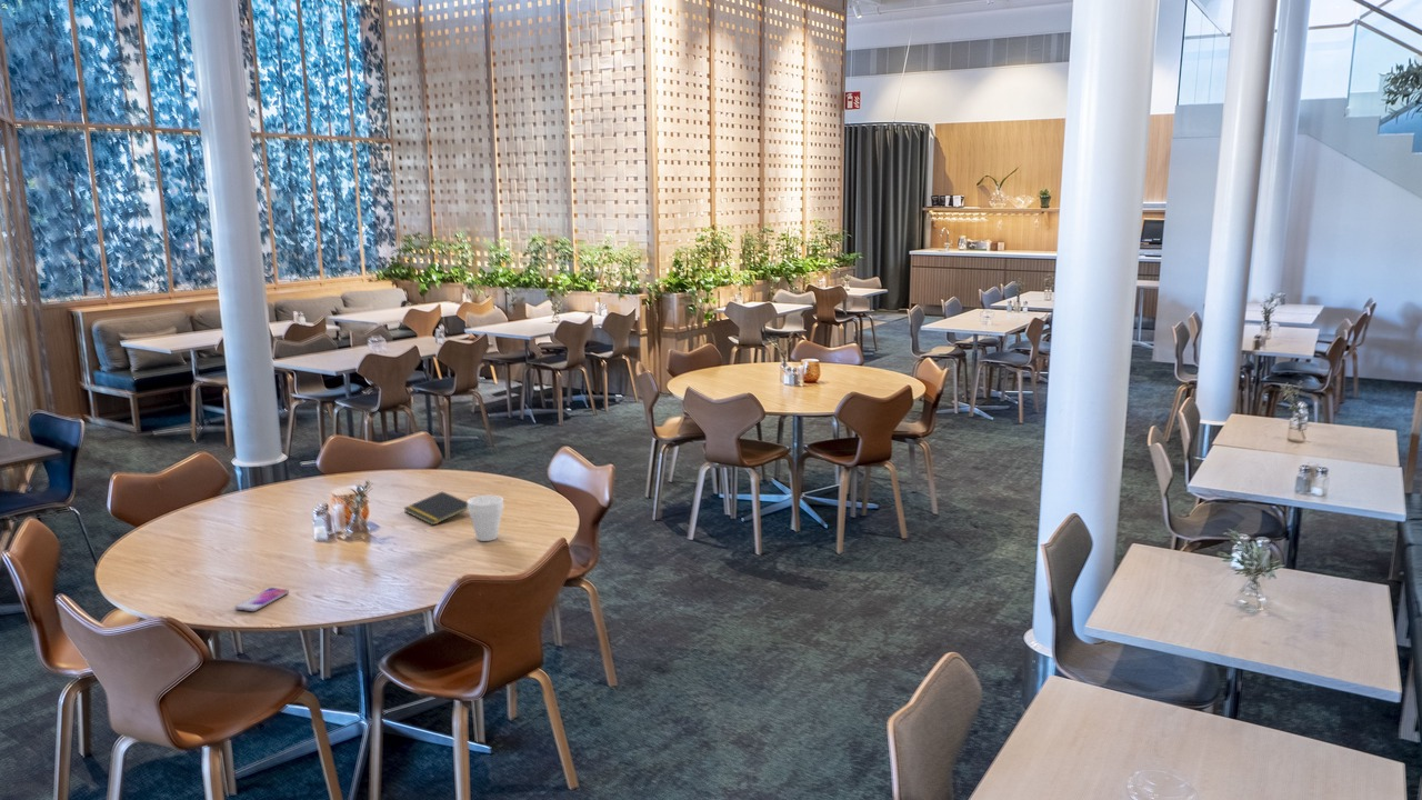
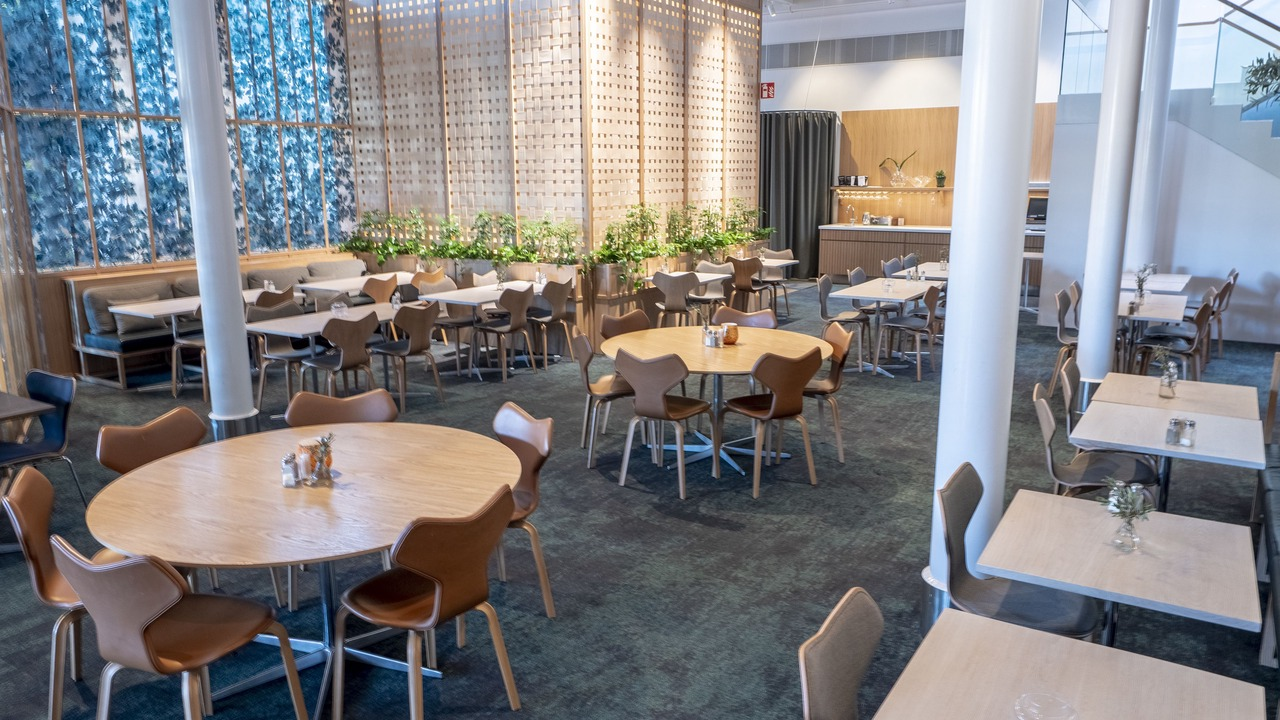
- notepad [402,491,468,526]
- cup [467,494,504,542]
- smartphone [233,587,290,612]
